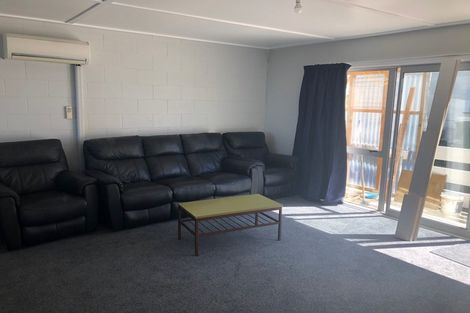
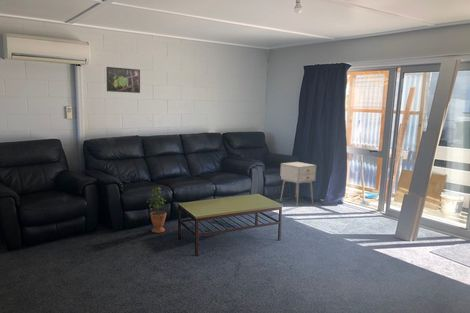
+ potted plant [146,184,167,234]
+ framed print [106,66,141,94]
+ nightstand [279,161,317,207]
